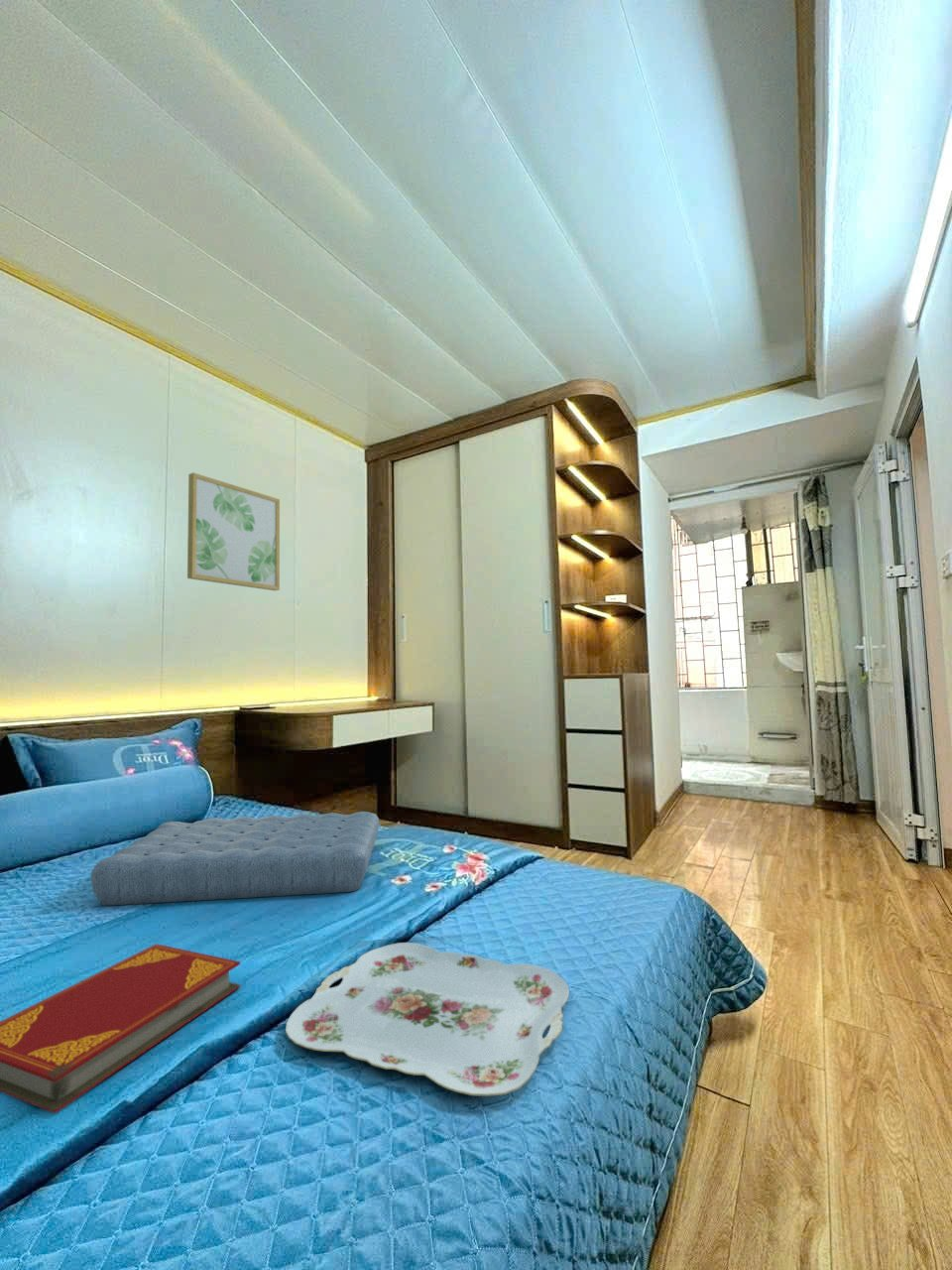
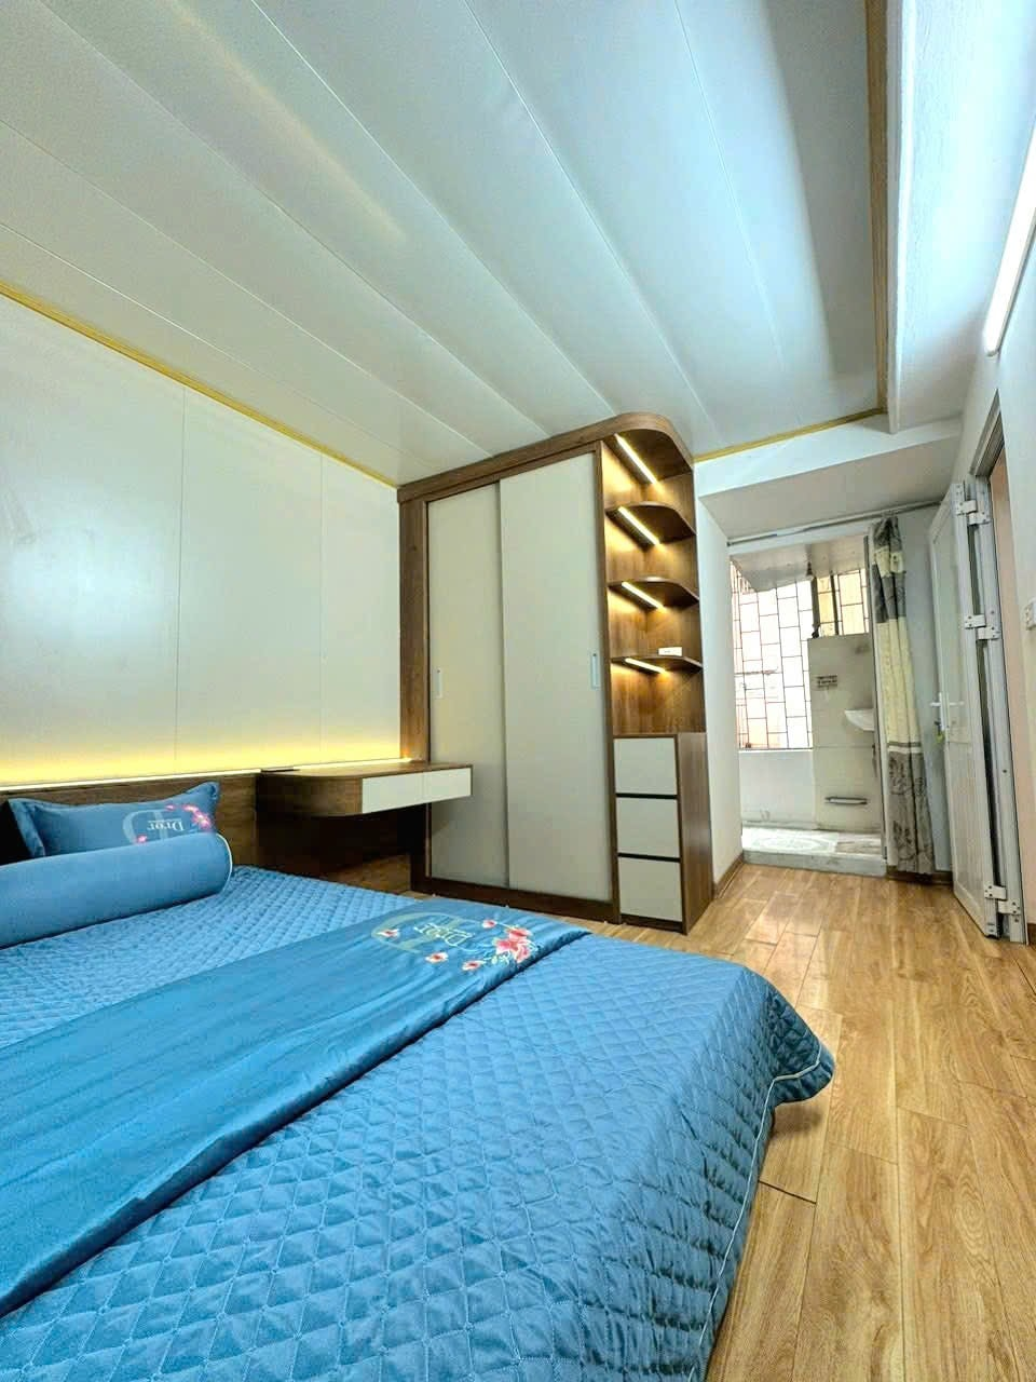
- hardback book [0,943,242,1114]
- wall art [186,471,281,591]
- cushion [90,811,380,907]
- serving tray [285,942,570,1097]
